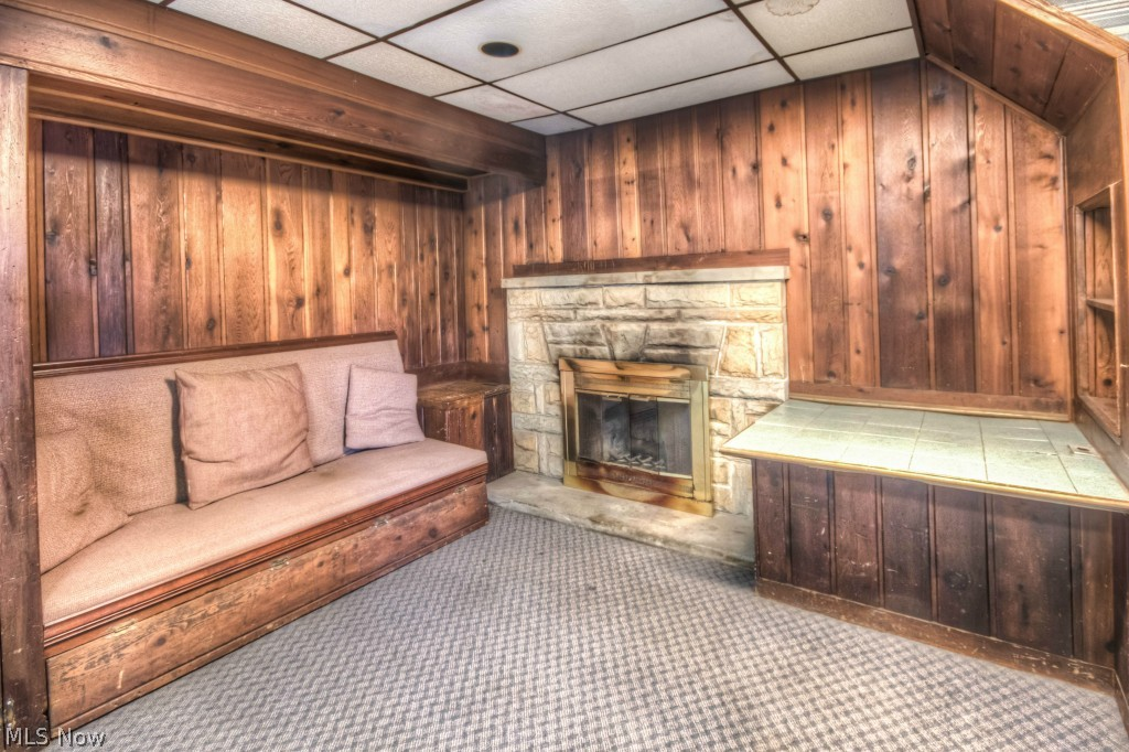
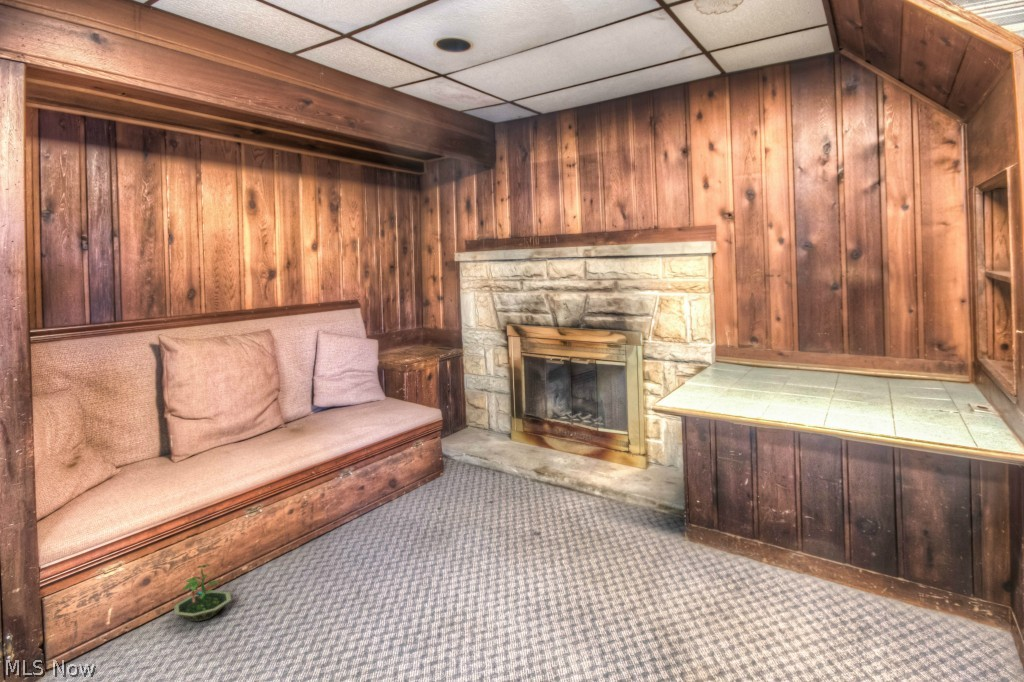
+ terrarium [173,563,232,623]
